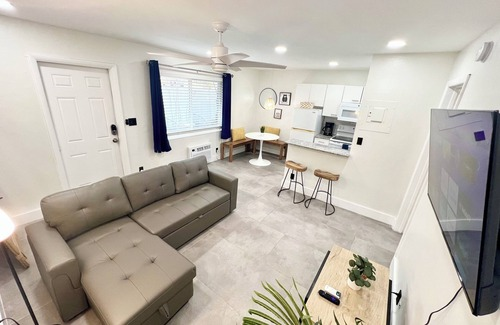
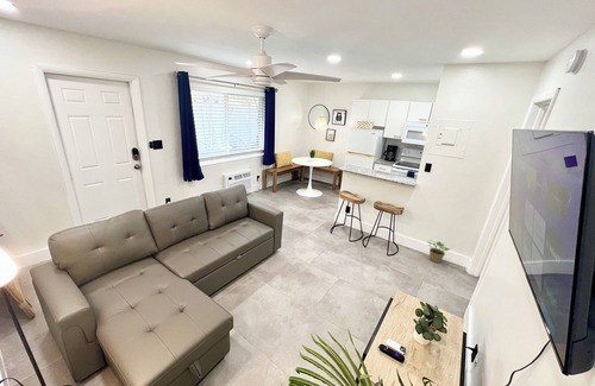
+ potted plant [426,239,451,264]
